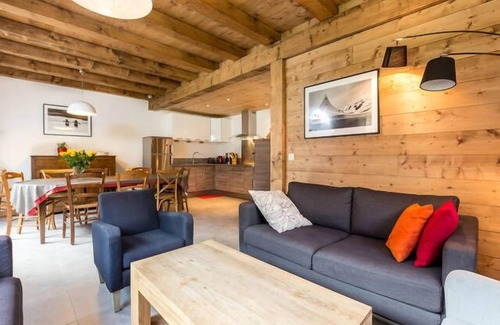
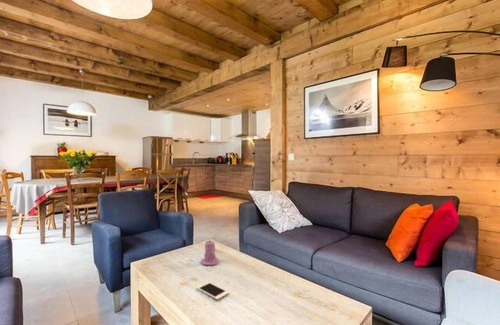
+ cell phone [196,281,230,301]
+ candle [200,238,219,266]
